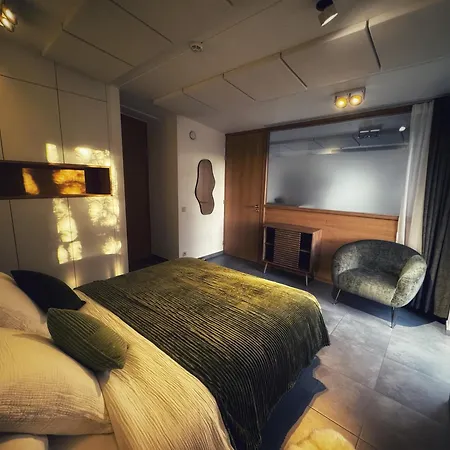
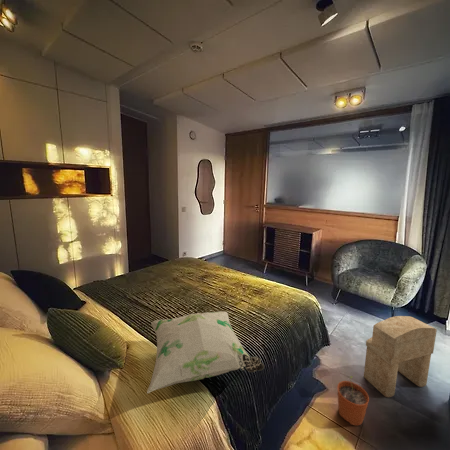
+ plant pot [336,375,370,427]
+ stool [363,315,438,398]
+ decorative pillow [146,310,265,394]
